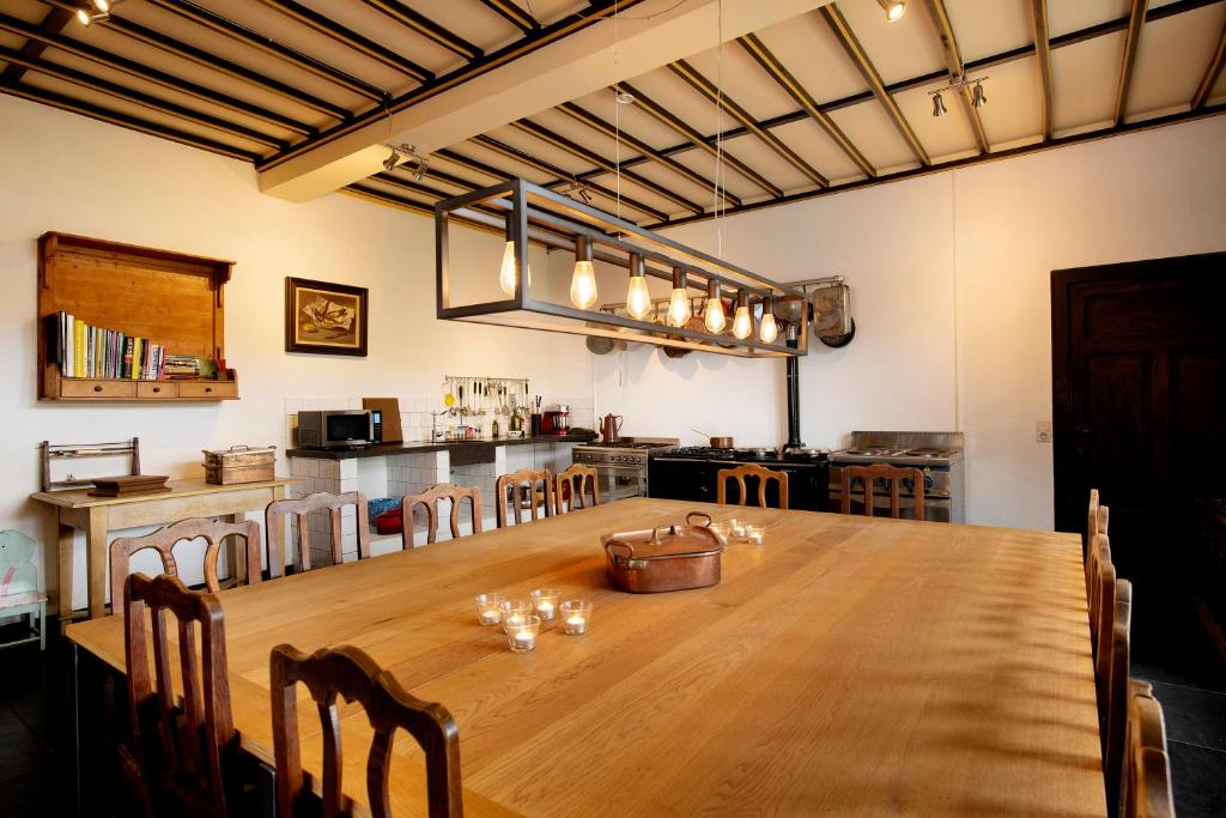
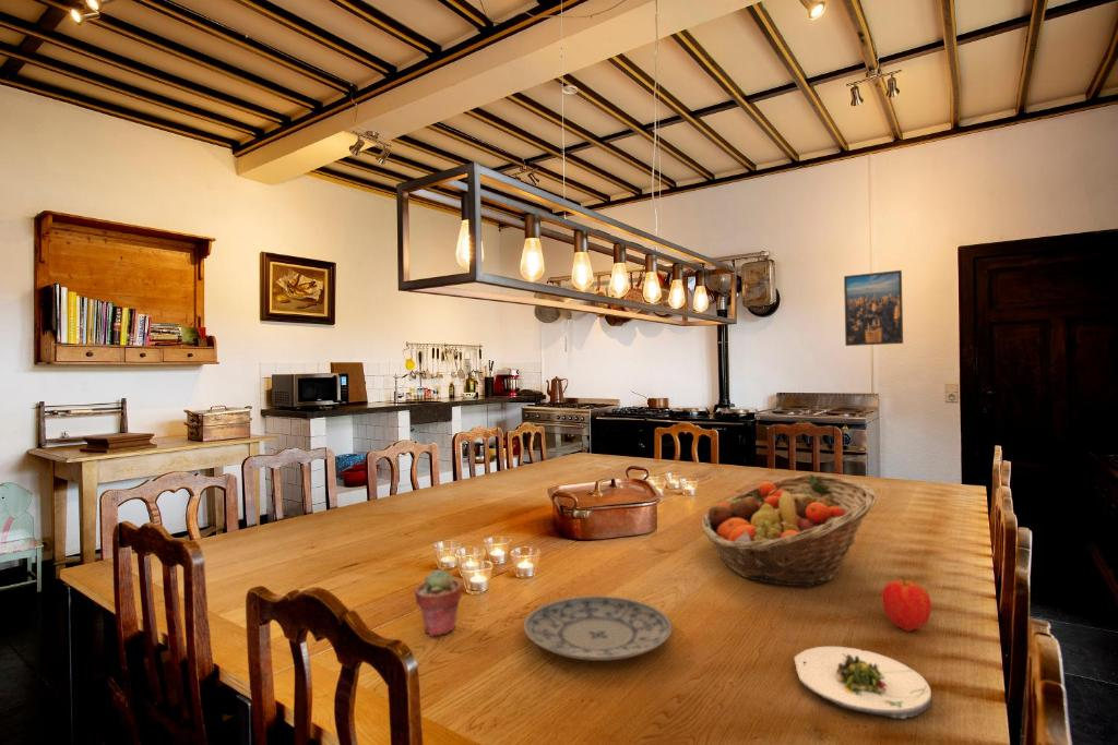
+ apple [880,575,932,633]
+ salad plate [794,646,932,720]
+ plate [523,594,674,662]
+ potted succulent [414,568,463,637]
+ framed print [843,269,904,347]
+ fruit basket [701,473,878,588]
